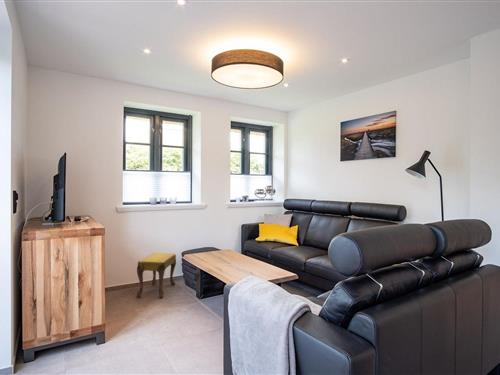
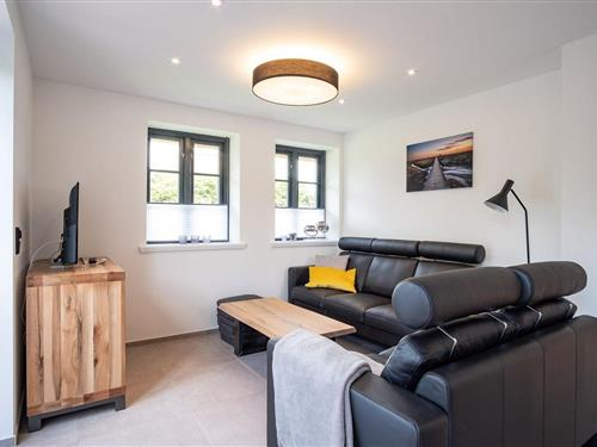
- footstool [136,252,177,299]
